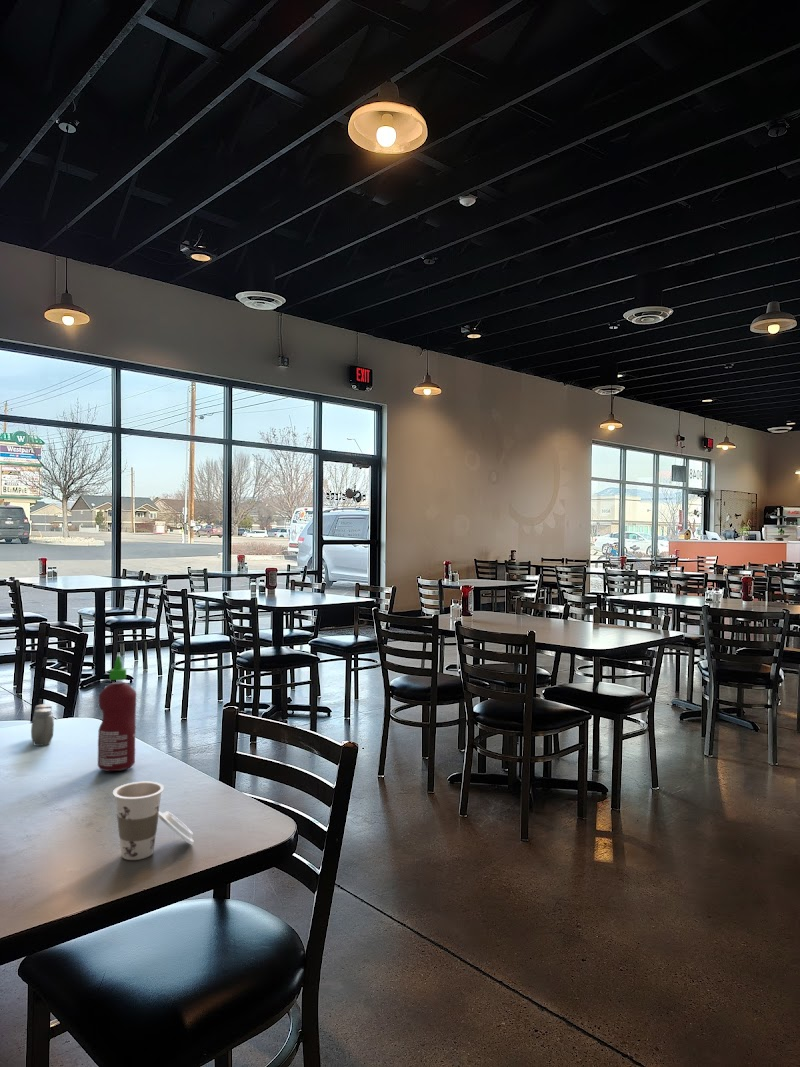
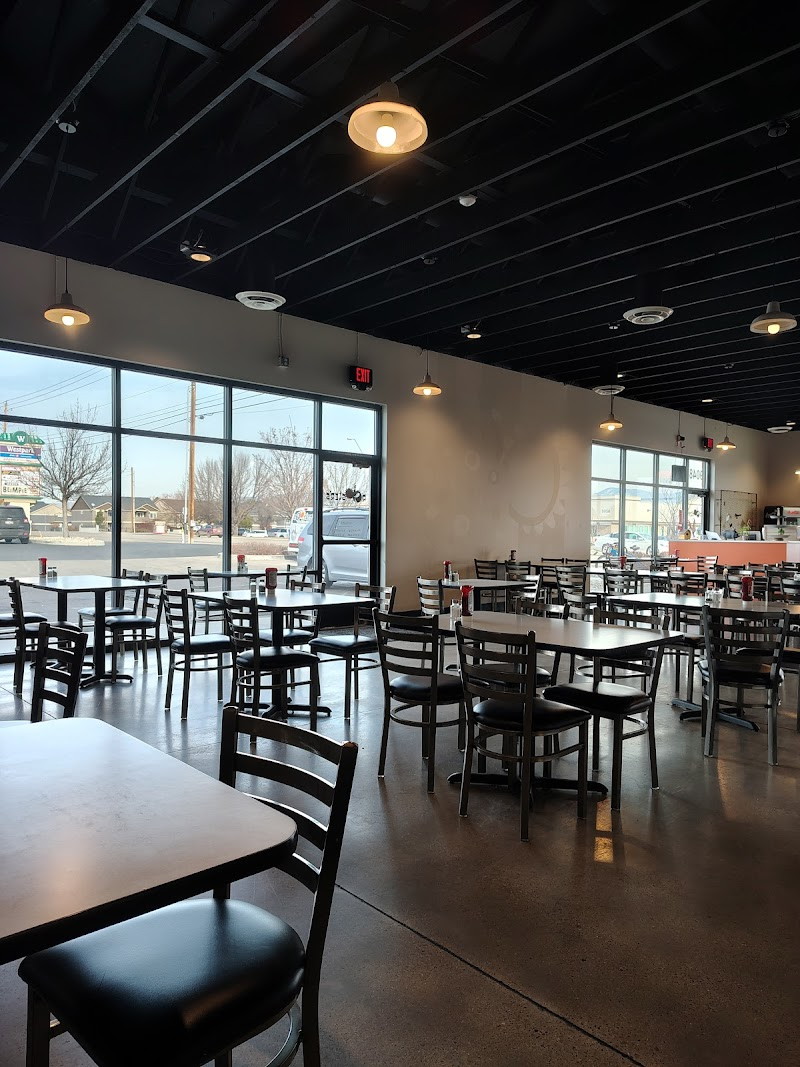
- salt and pepper shaker [30,703,55,747]
- cup [112,781,195,861]
- hot sauce [96,655,138,772]
